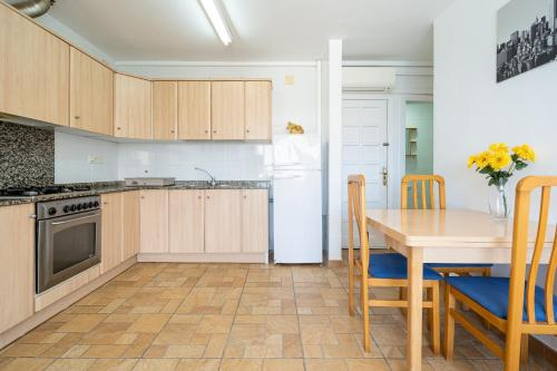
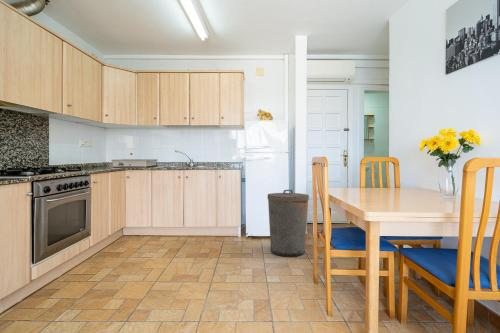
+ trash can [267,189,310,258]
